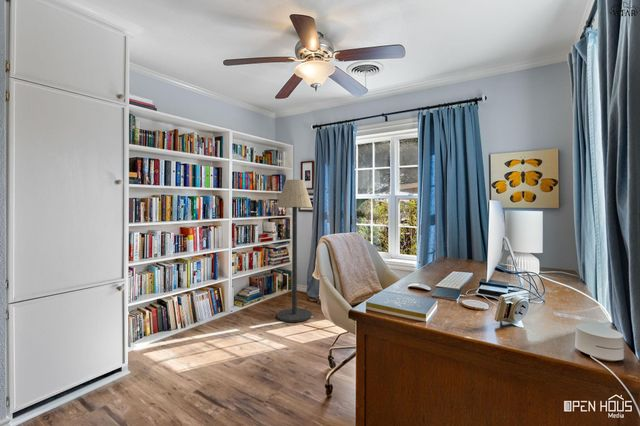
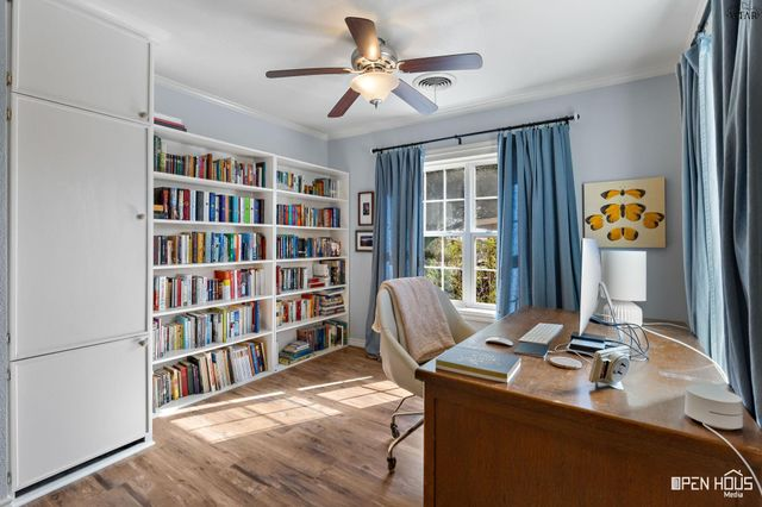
- floor lamp [276,179,313,323]
